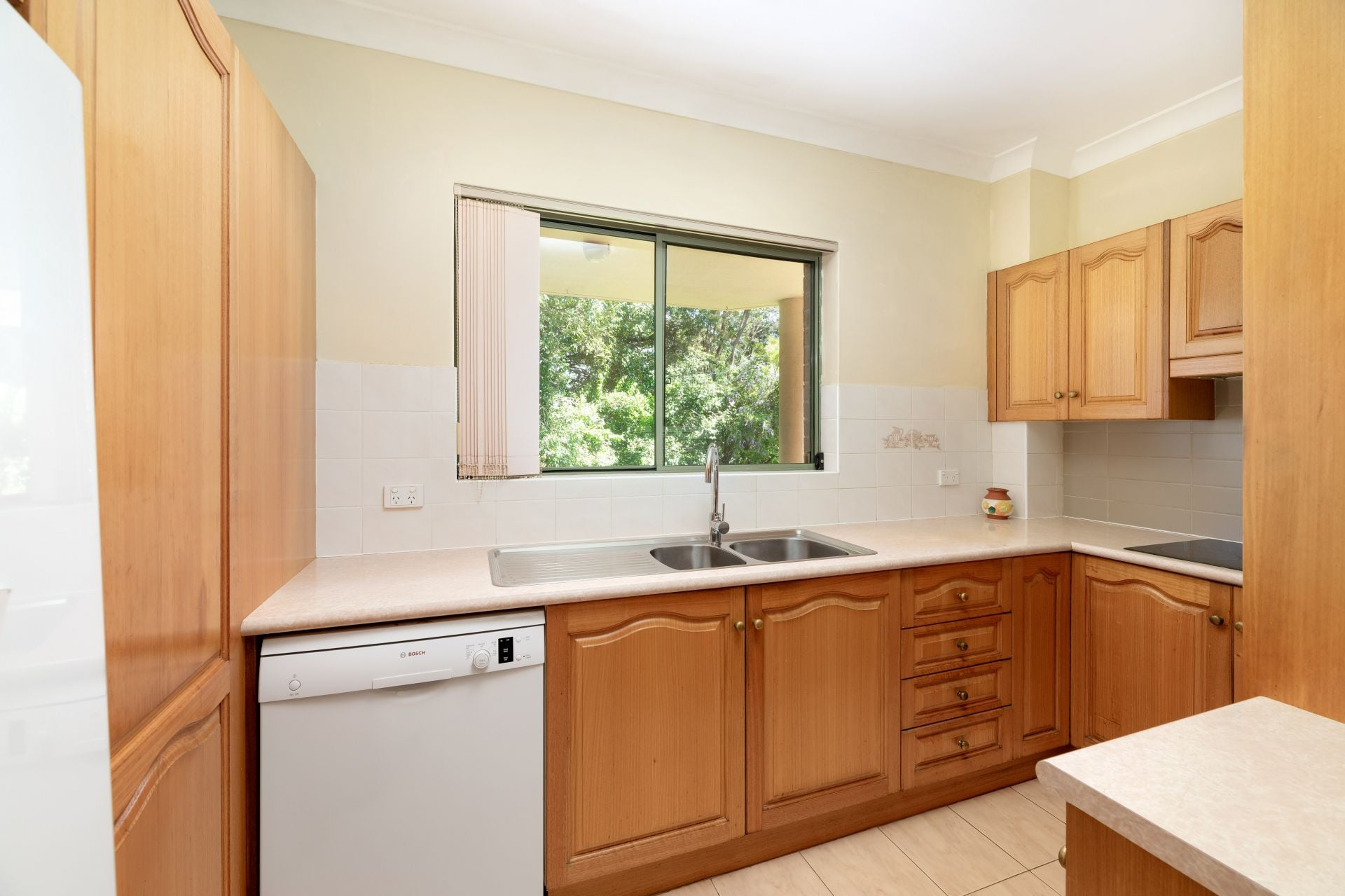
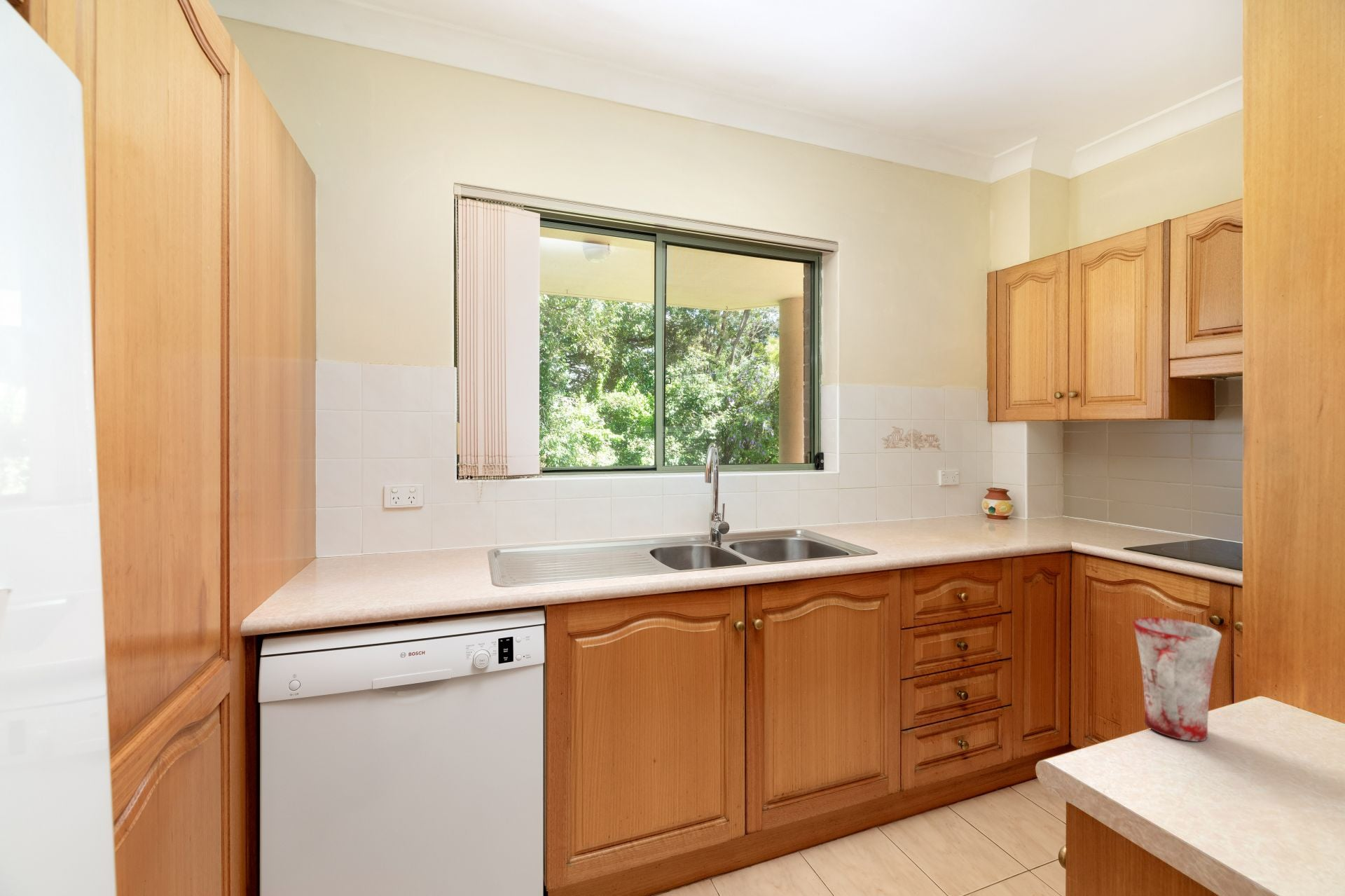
+ mug [1132,616,1222,742]
